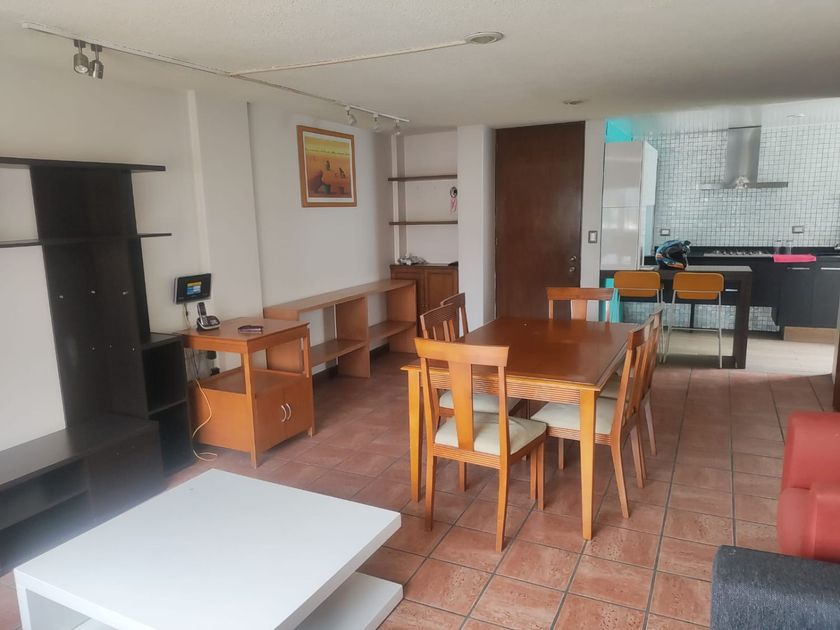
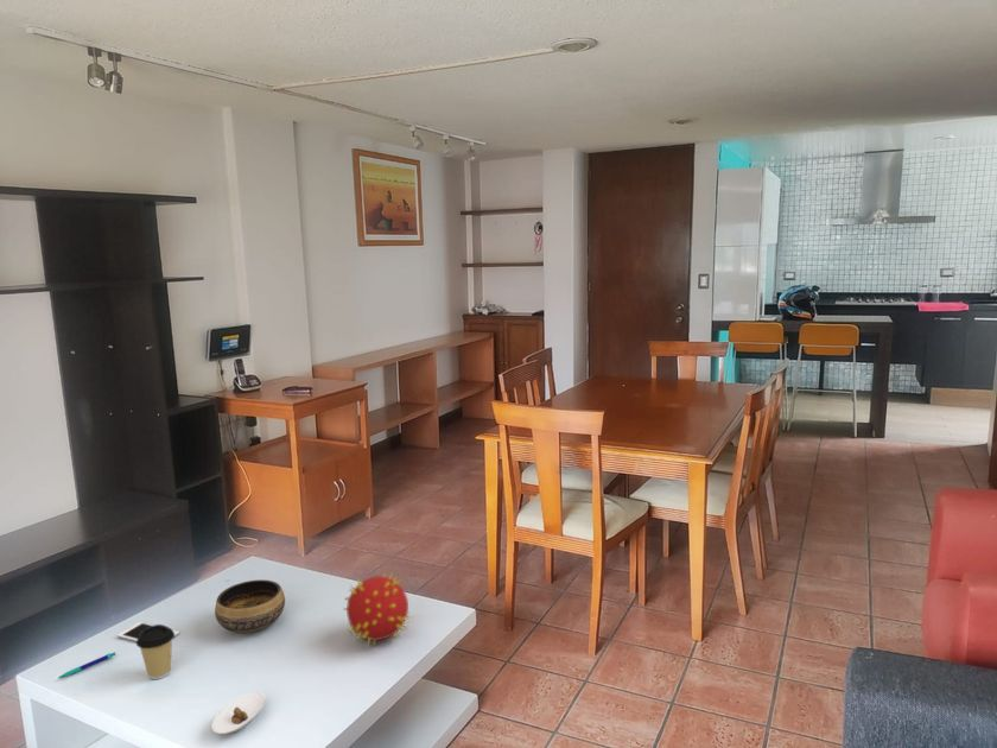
+ virus model [342,571,412,647]
+ saucer [210,691,266,735]
+ bowl [214,578,286,634]
+ cell phone [116,621,180,642]
+ coffee cup [135,623,176,680]
+ pen [58,651,116,679]
